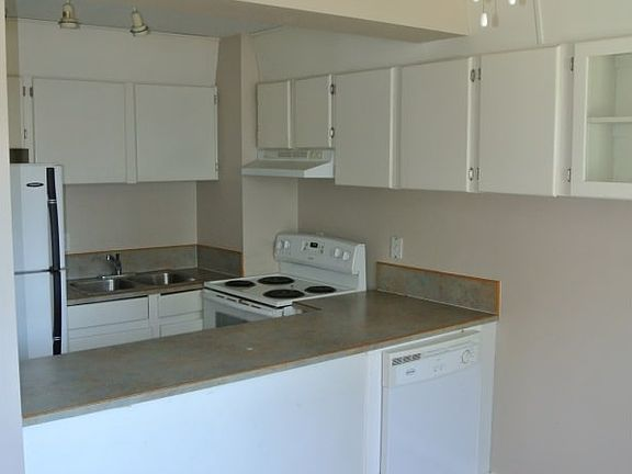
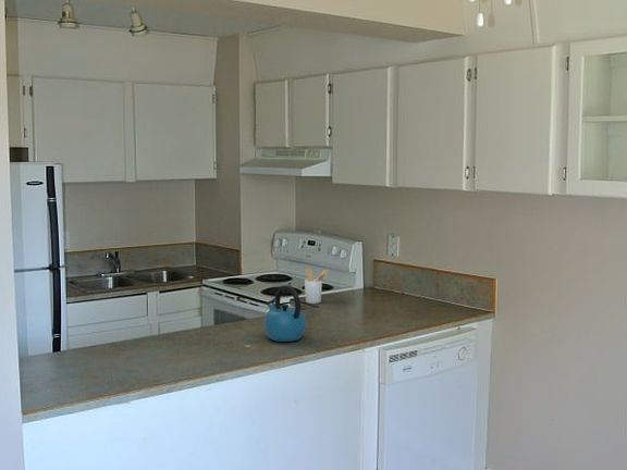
+ utensil holder [304,267,330,305]
+ kettle [263,284,307,343]
